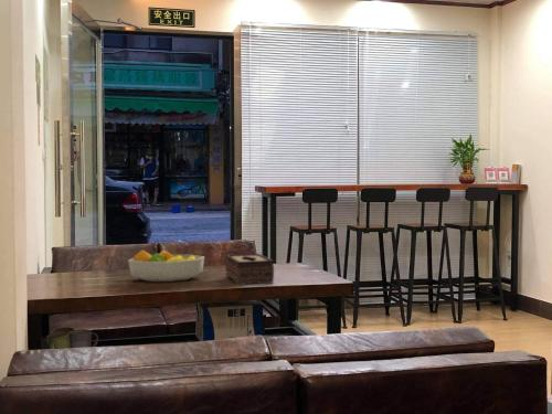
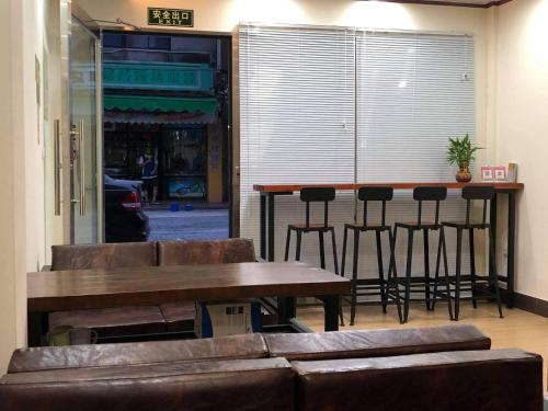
- tissue box [224,253,275,286]
- fruit bowl [127,248,205,283]
